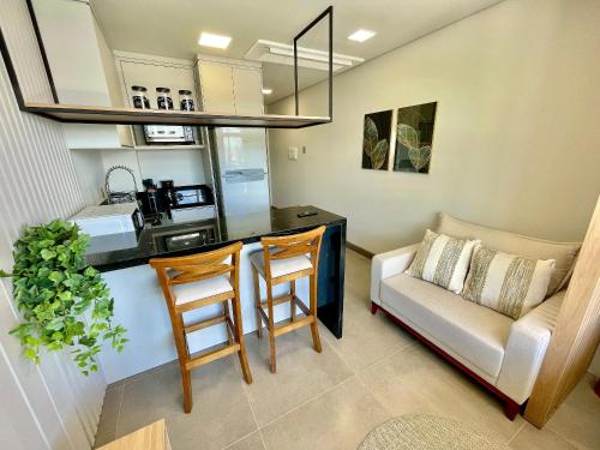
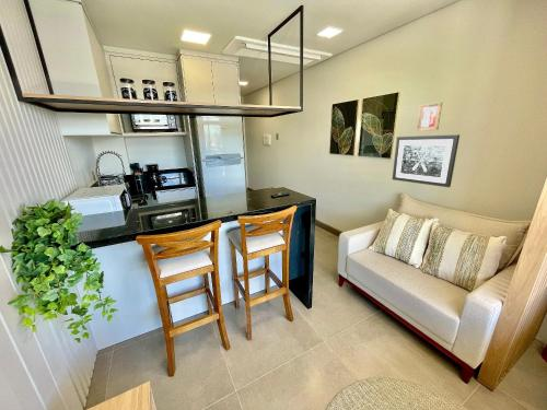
+ wall art [392,133,461,188]
+ picture frame [416,101,443,132]
